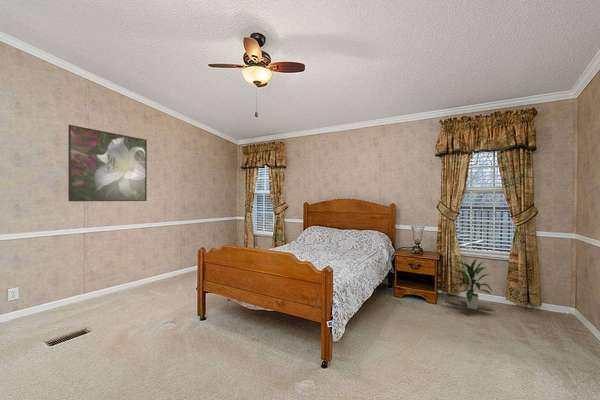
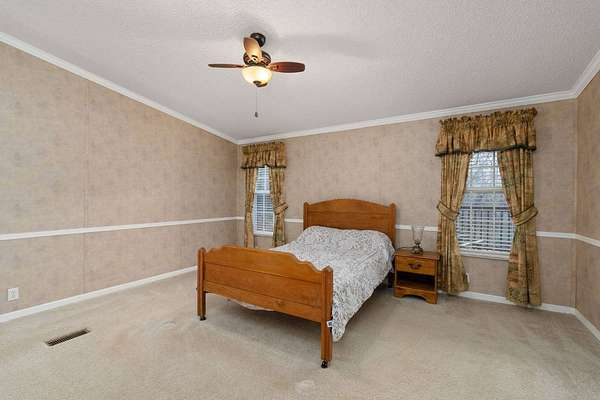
- indoor plant [451,257,493,310]
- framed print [67,124,148,202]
